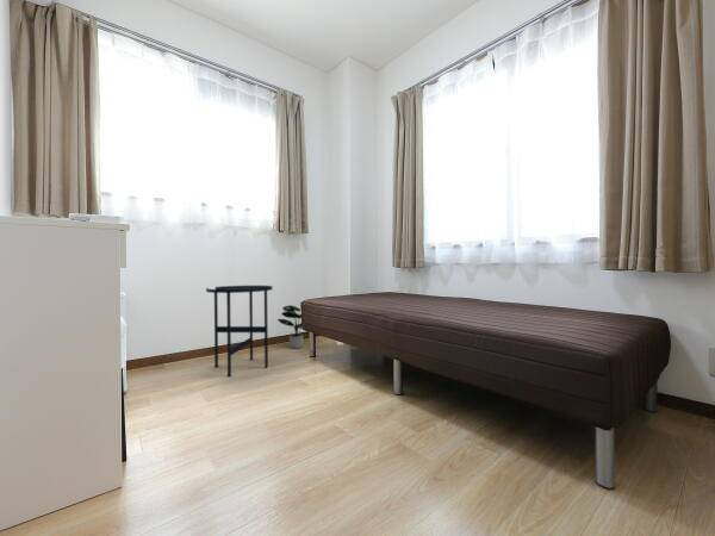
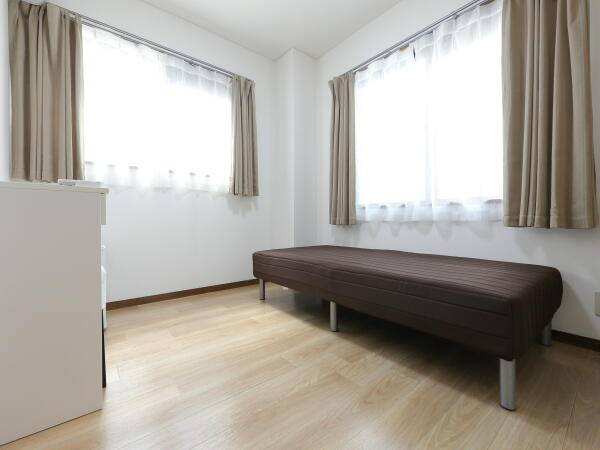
- potted plant [276,304,304,349]
- side table [205,285,274,378]
